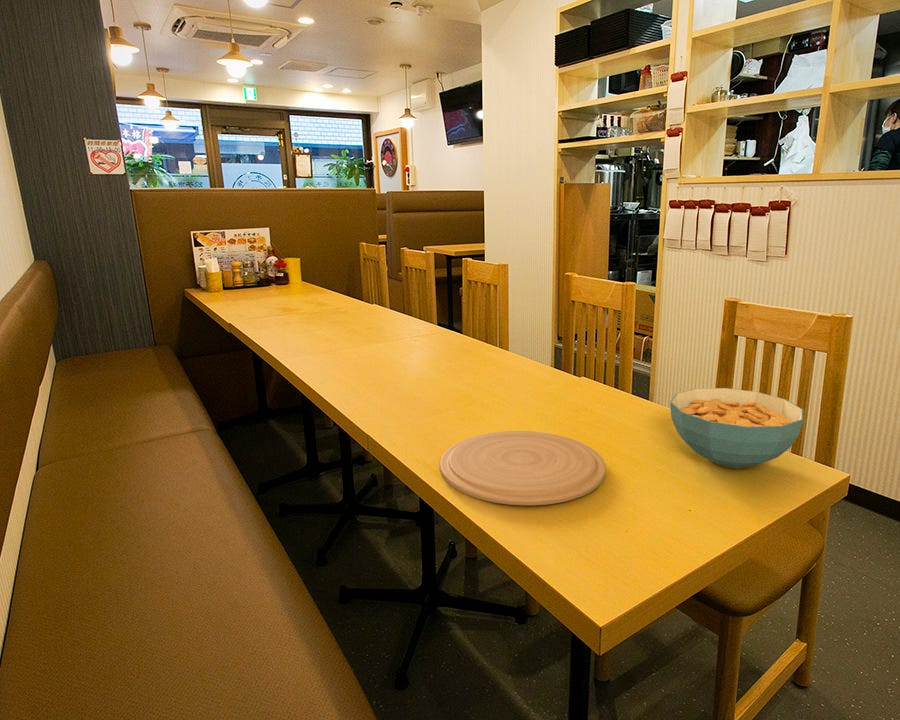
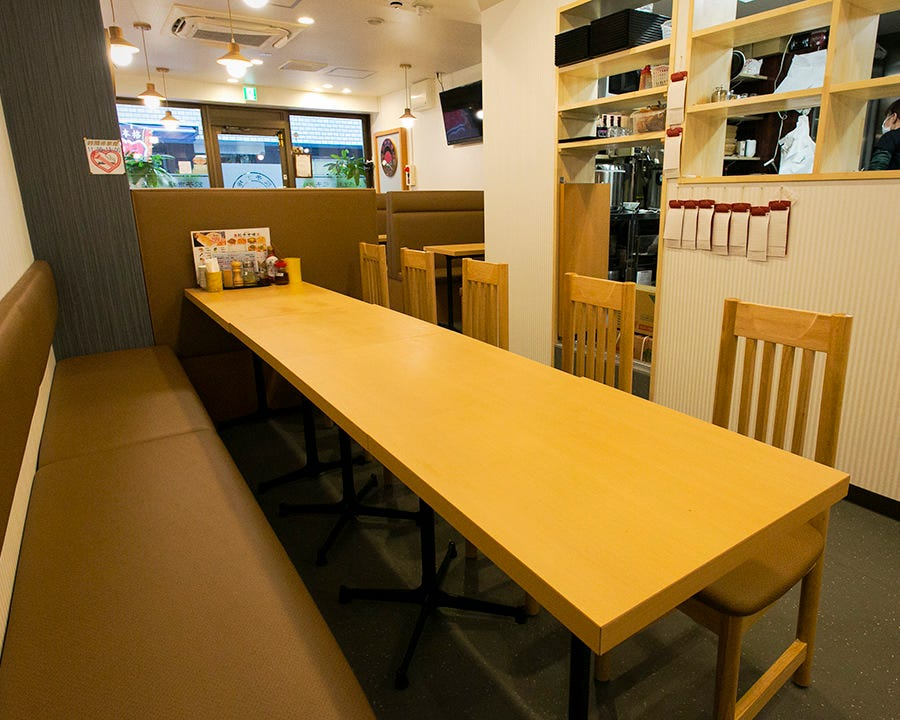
- cereal bowl [669,387,805,469]
- plate [439,430,607,506]
